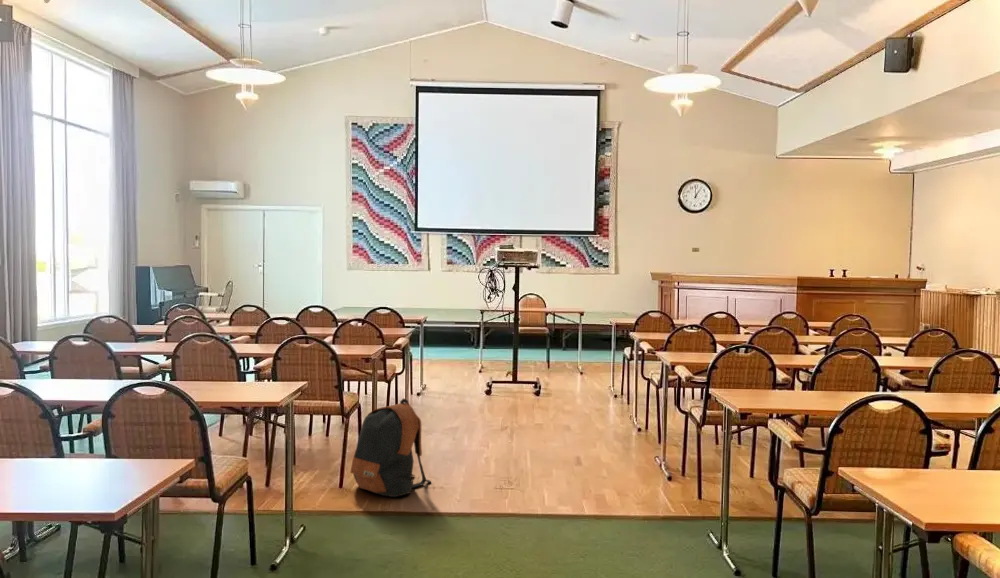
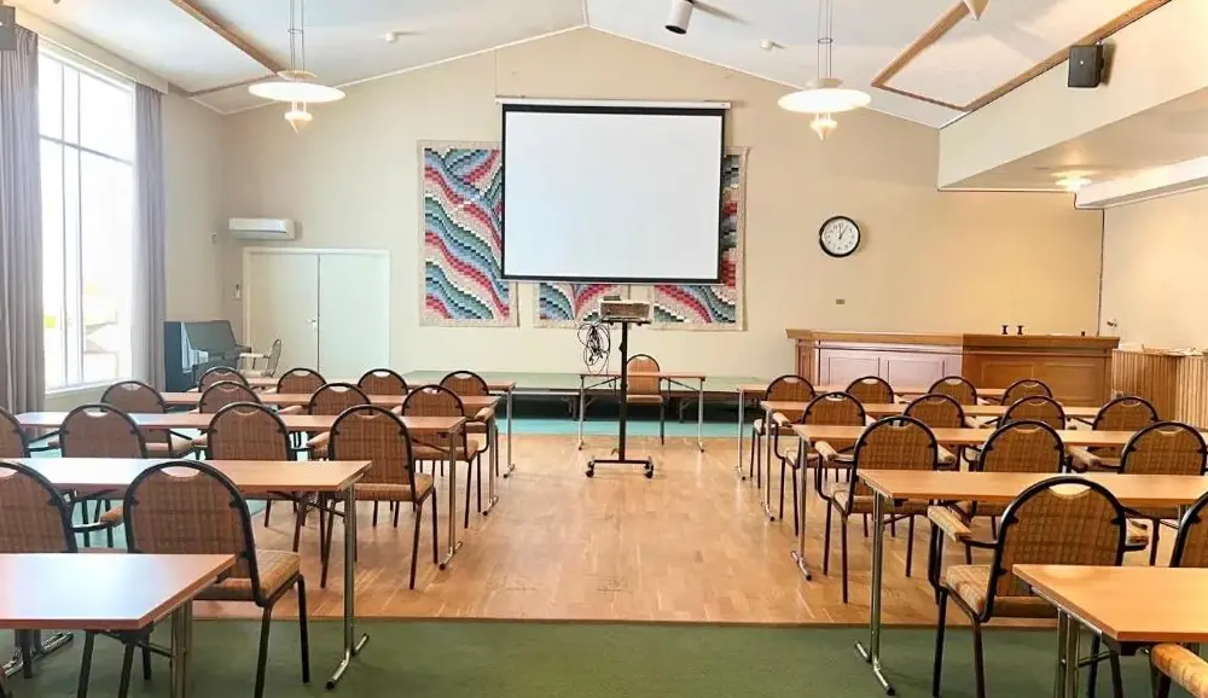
- backpack [349,398,432,498]
